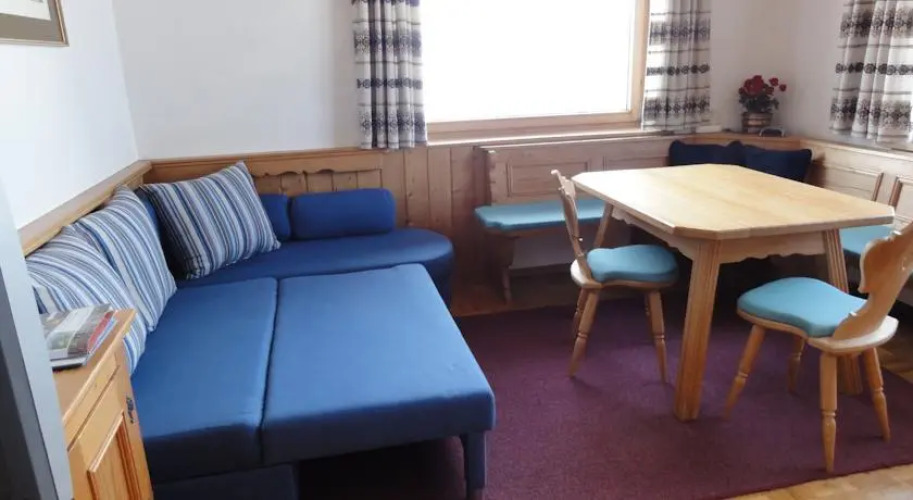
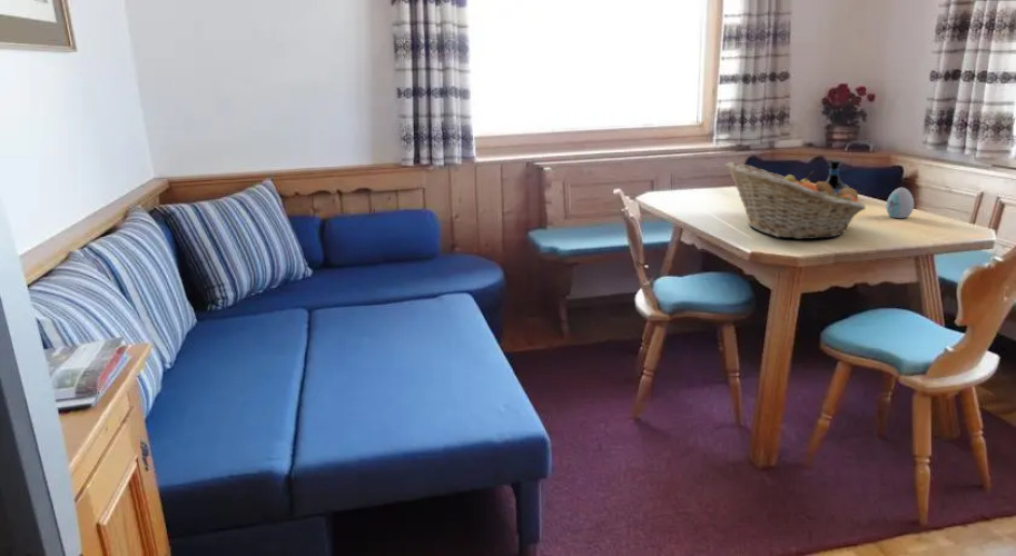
+ fruit basket [726,161,867,240]
+ tequila bottle [825,159,850,195]
+ decorative egg [885,187,915,219]
